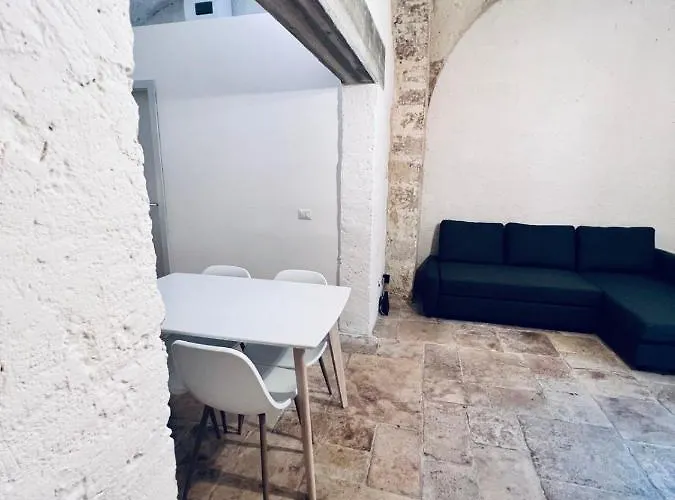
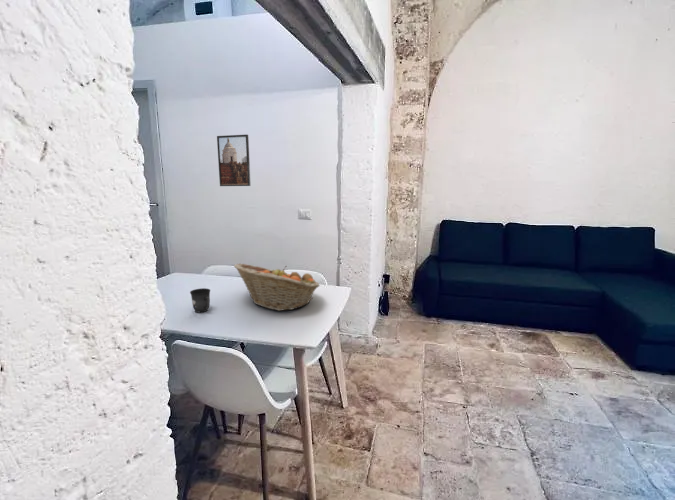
+ mug [189,287,211,313]
+ fruit basket [233,262,321,312]
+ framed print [216,134,251,187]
